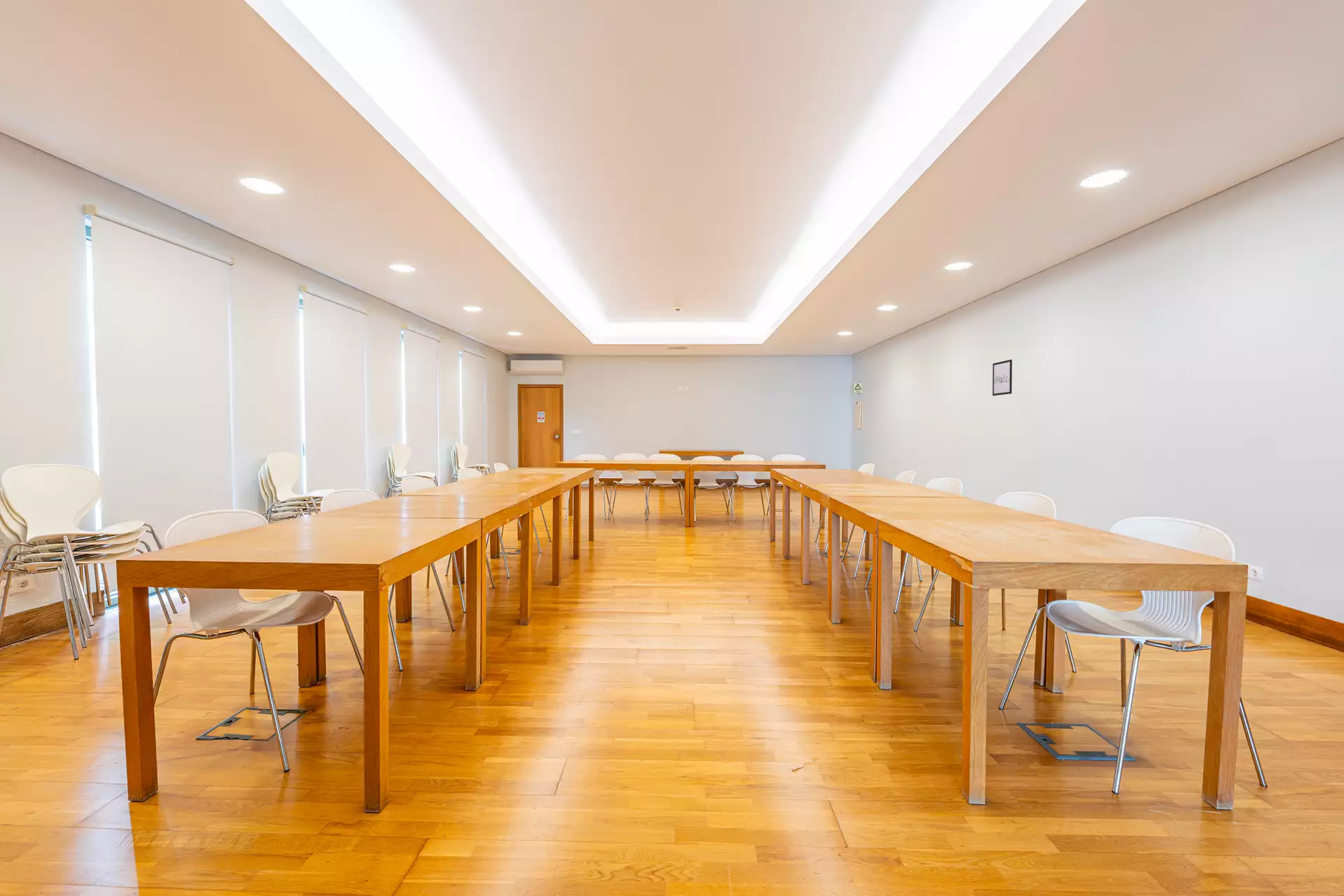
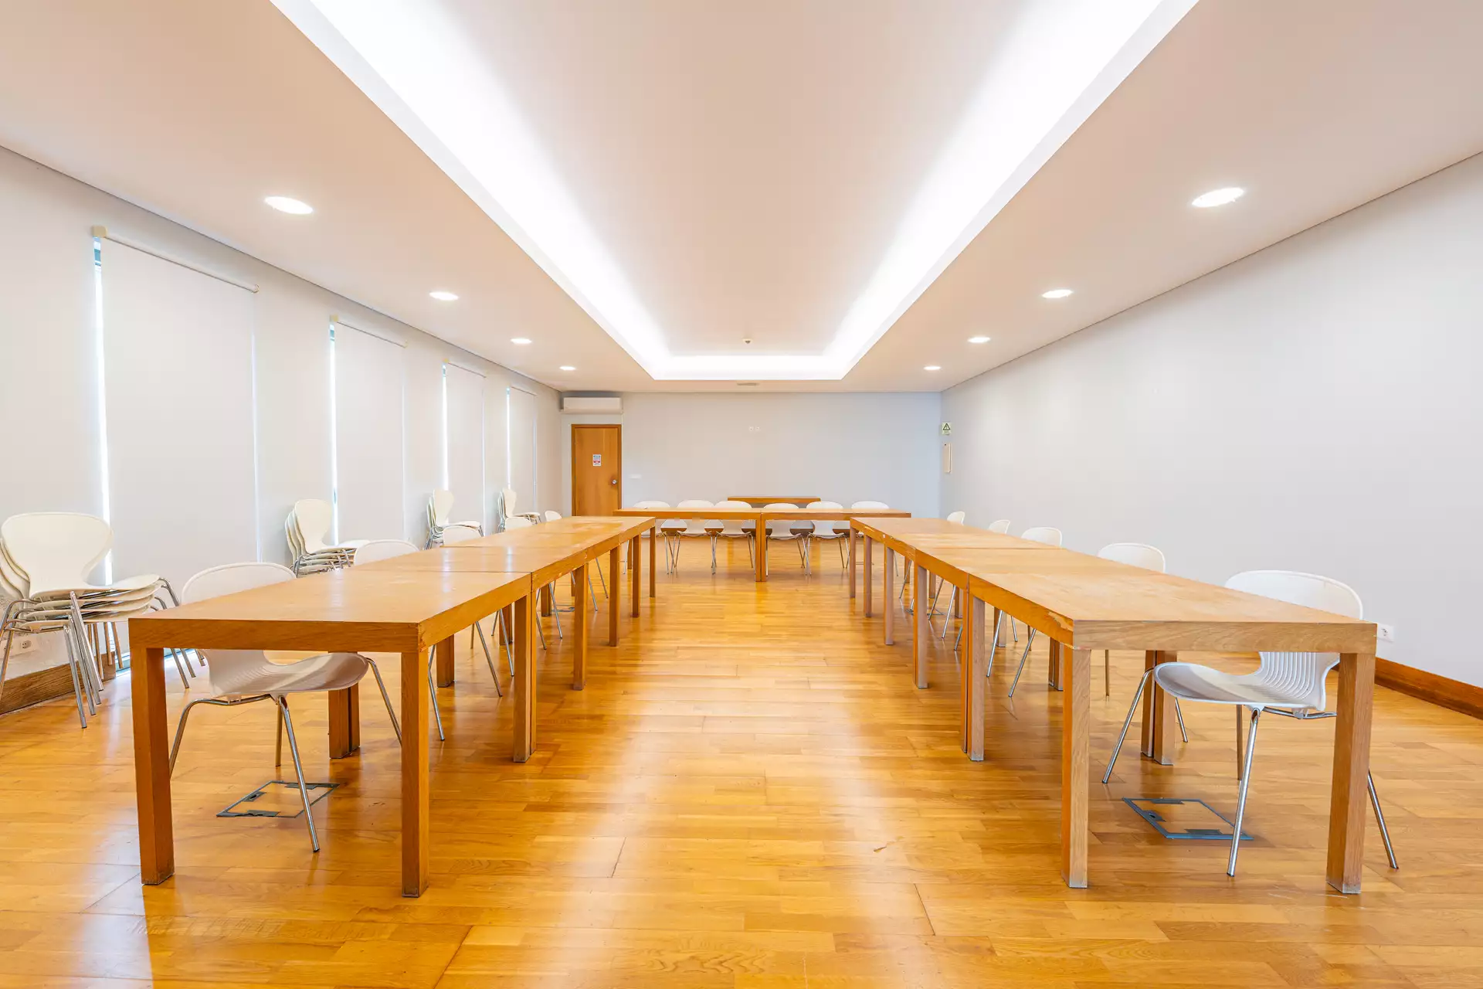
- wall art [992,359,1013,396]
